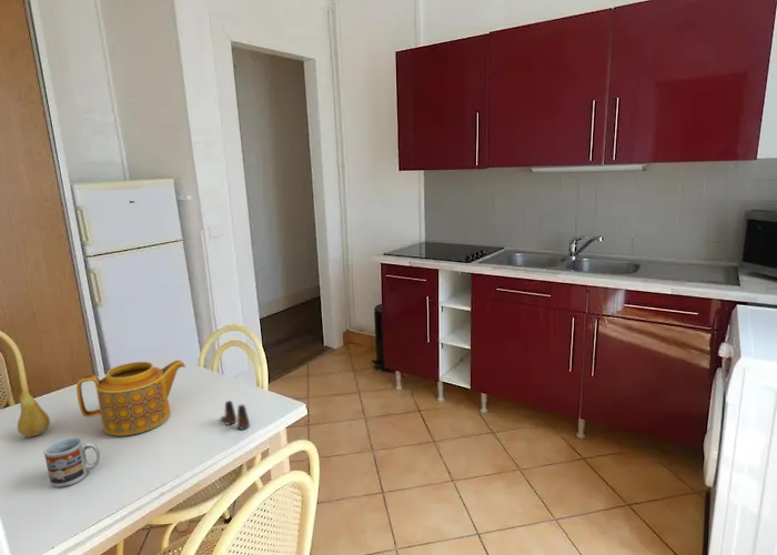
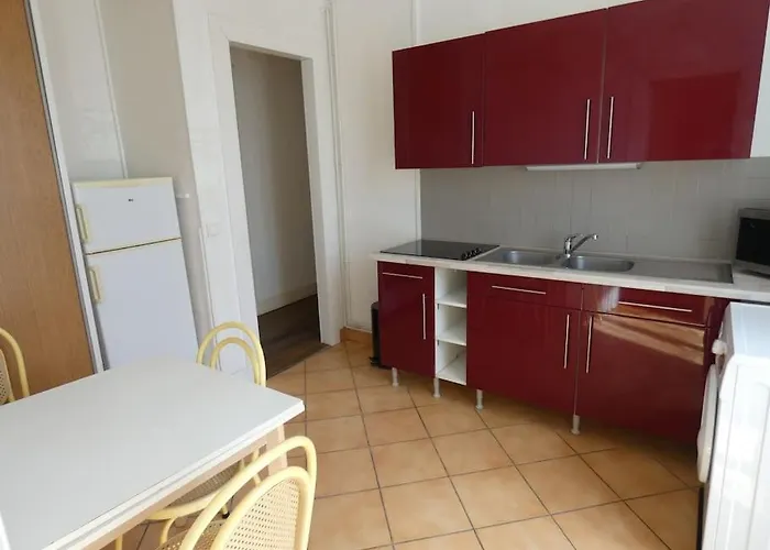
- cup [43,436,101,488]
- salt shaker [220,400,251,431]
- fruit [17,390,51,437]
- teapot [75,360,186,436]
